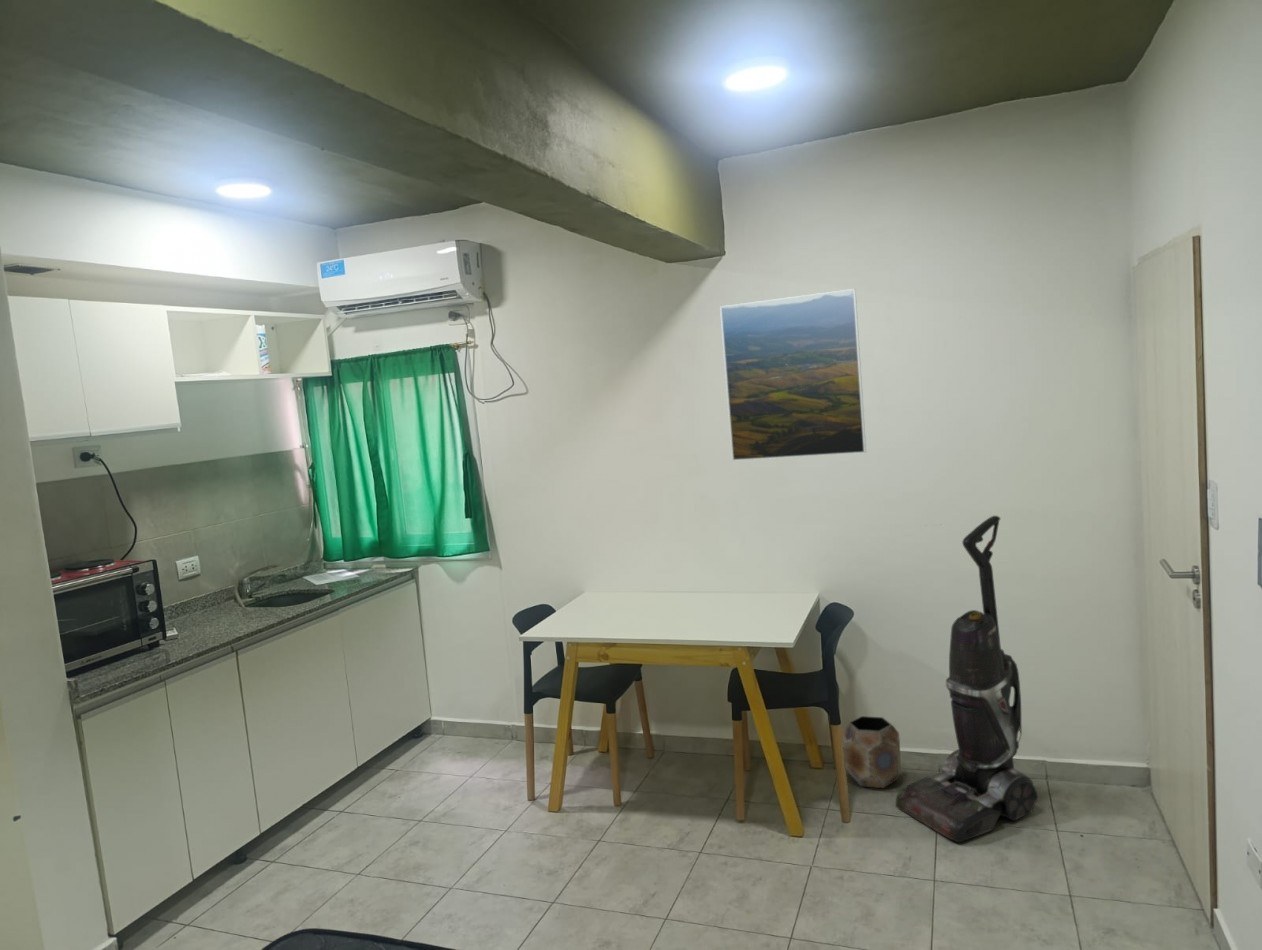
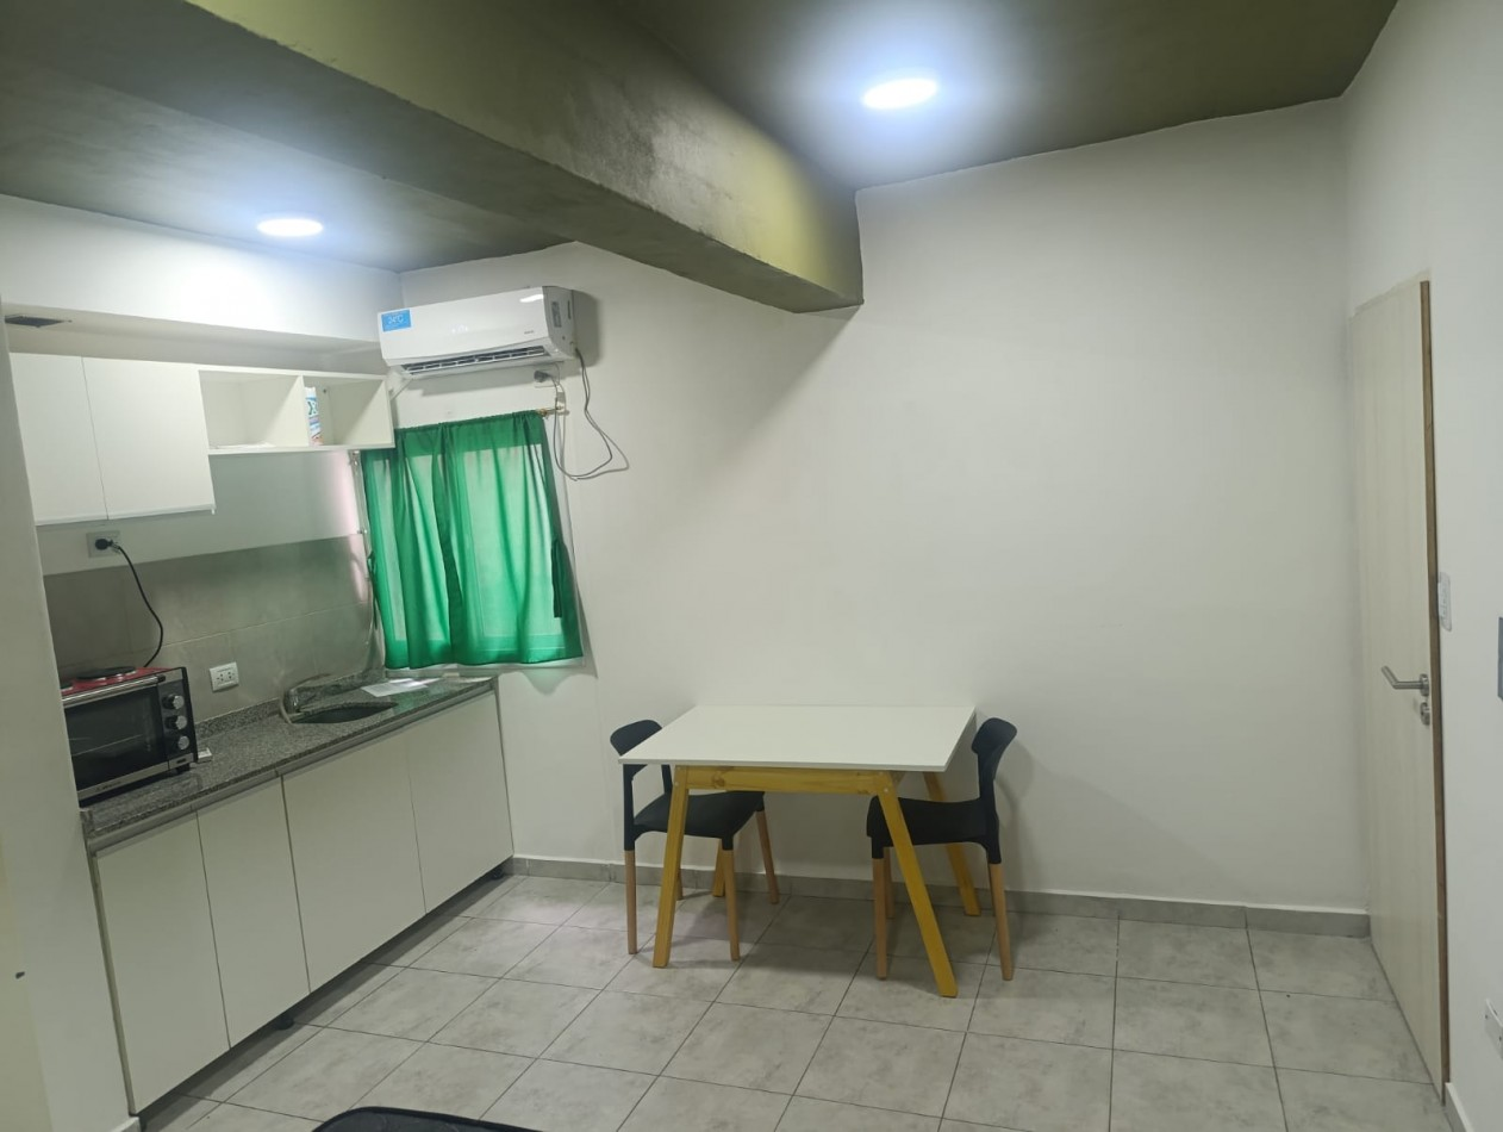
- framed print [719,288,867,462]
- planter [843,715,902,789]
- vacuum cleaner [895,515,1039,843]
